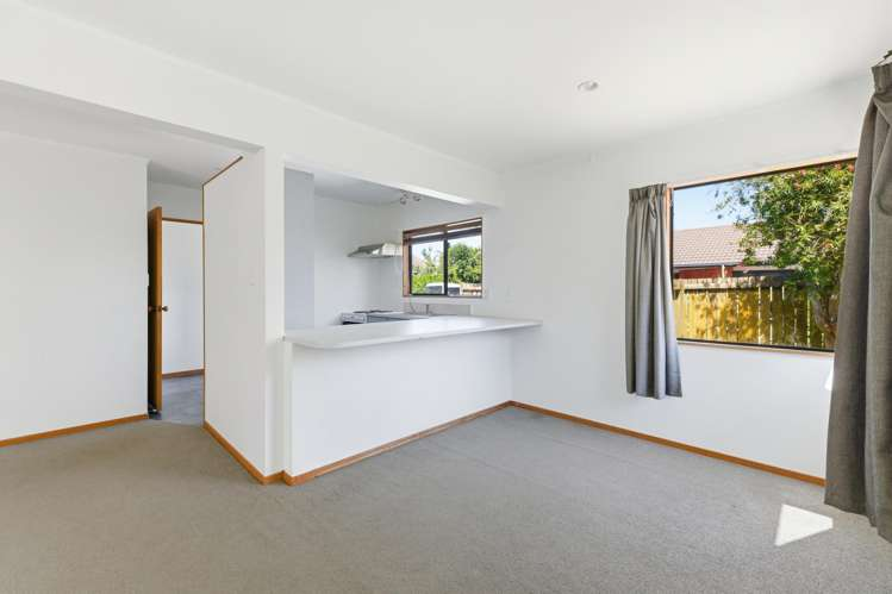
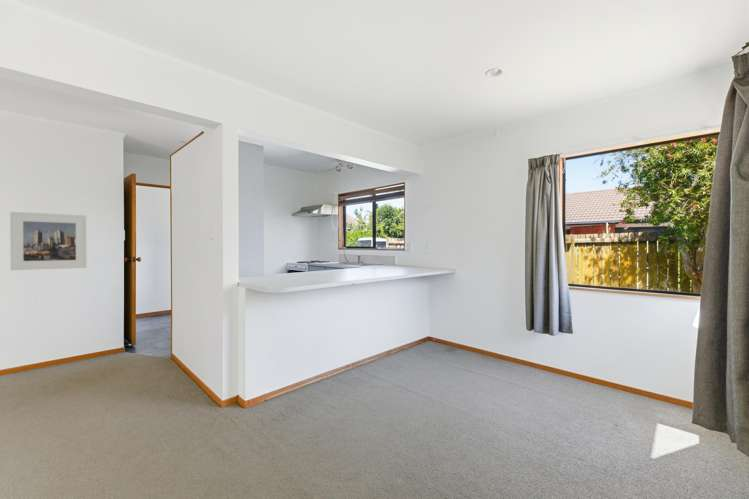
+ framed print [9,211,88,271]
